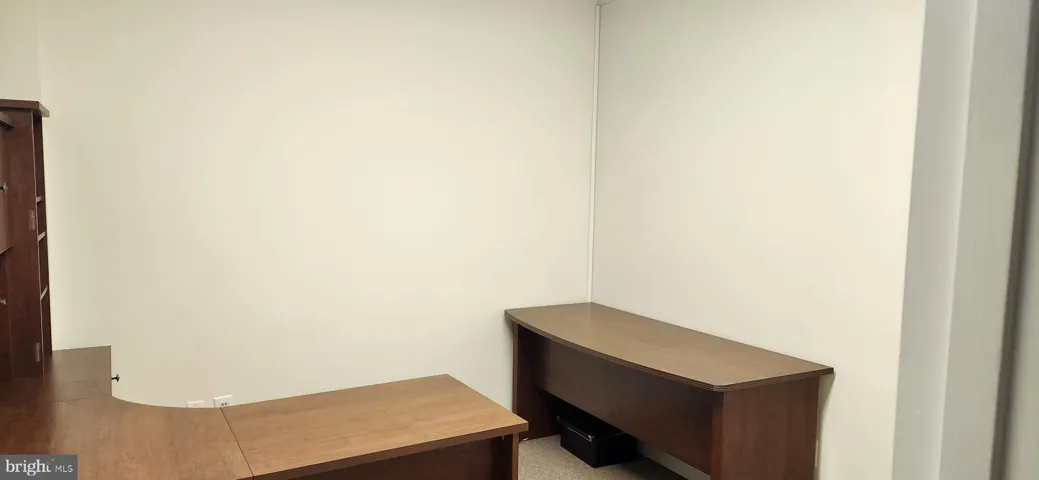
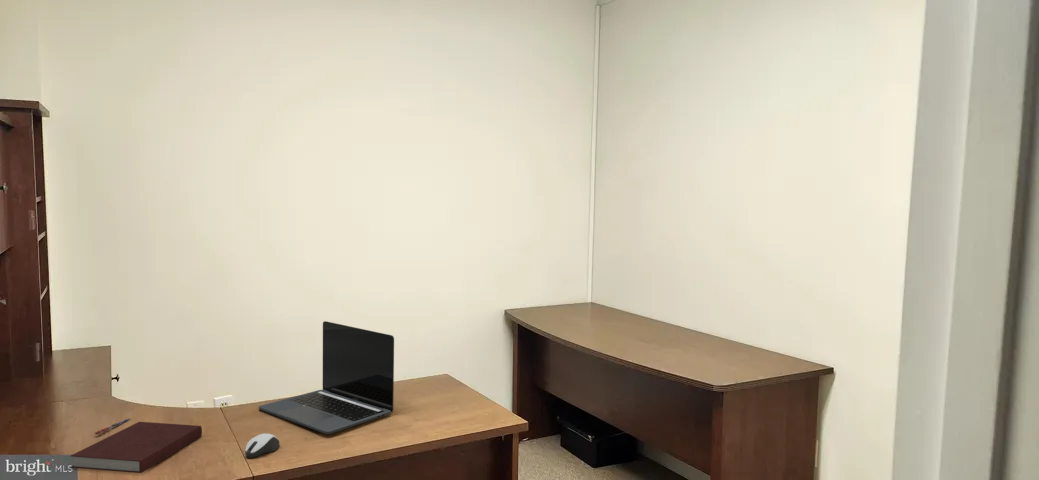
+ pen [93,417,132,436]
+ notebook [70,421,203,474]
+ laptop [258,320,395,435]
+ computer mouse [244,433,280,458]
